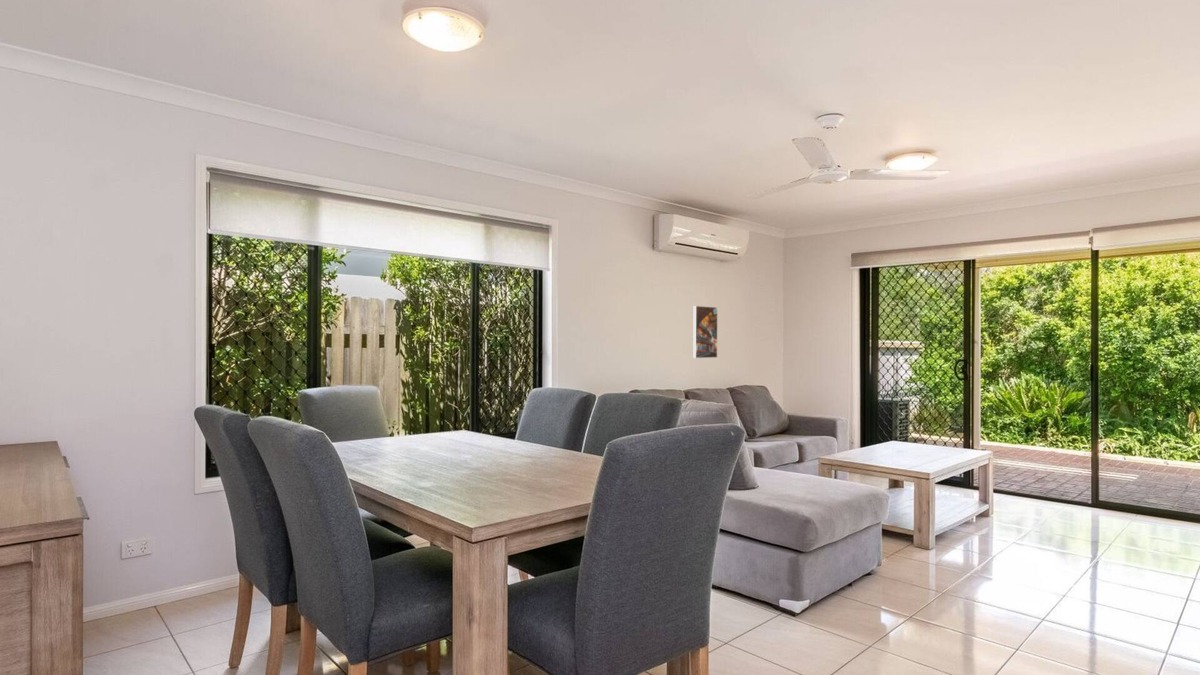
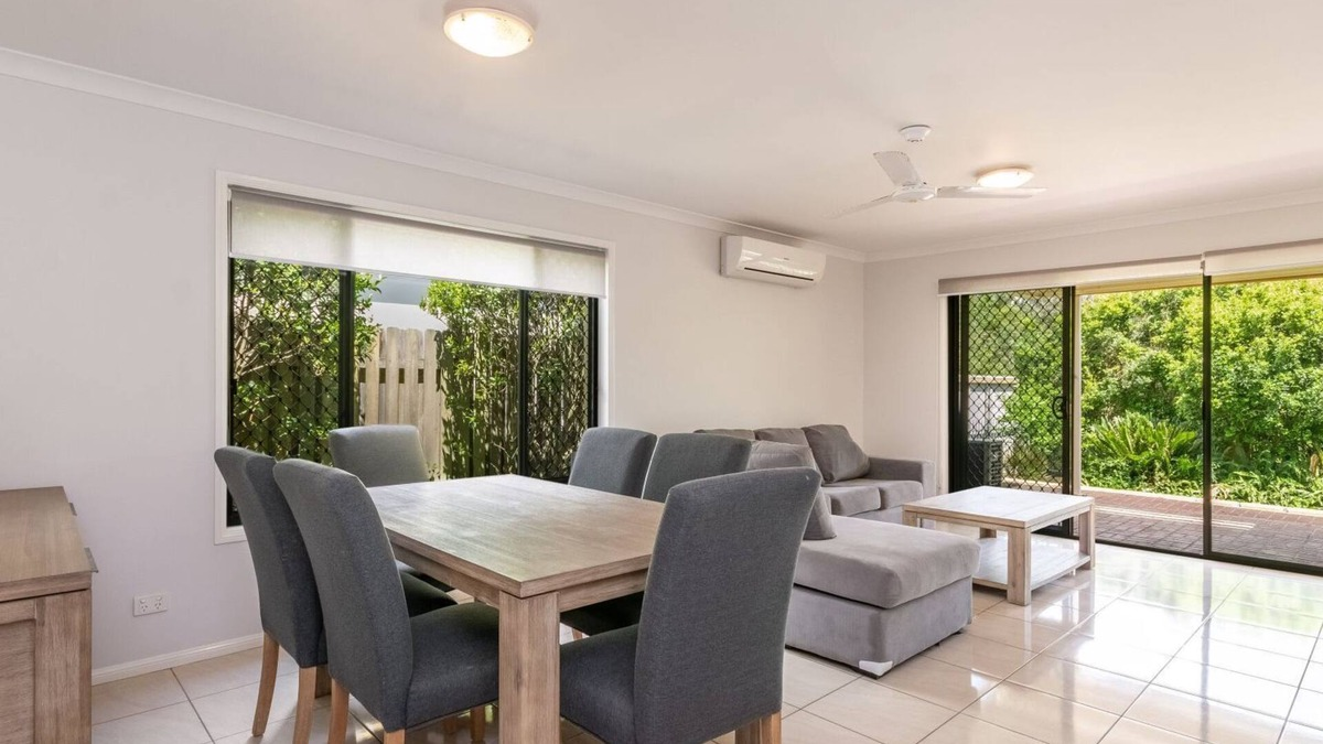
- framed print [692,305,719,359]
